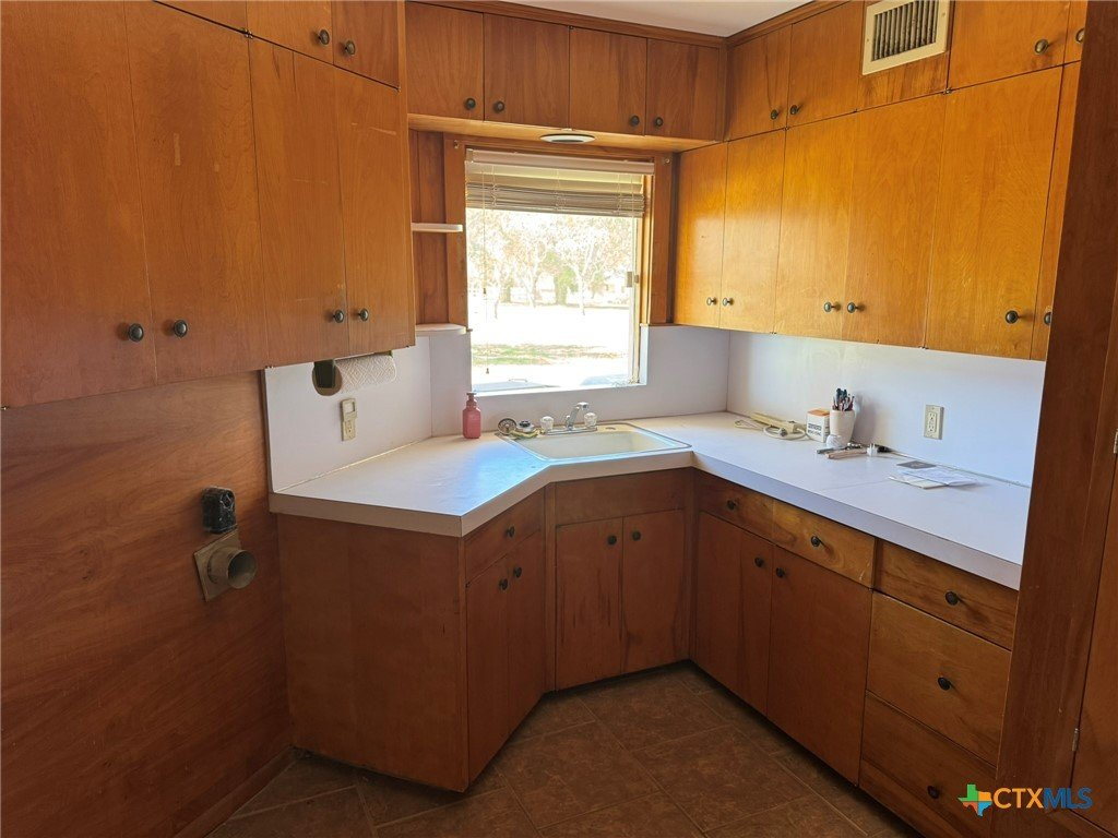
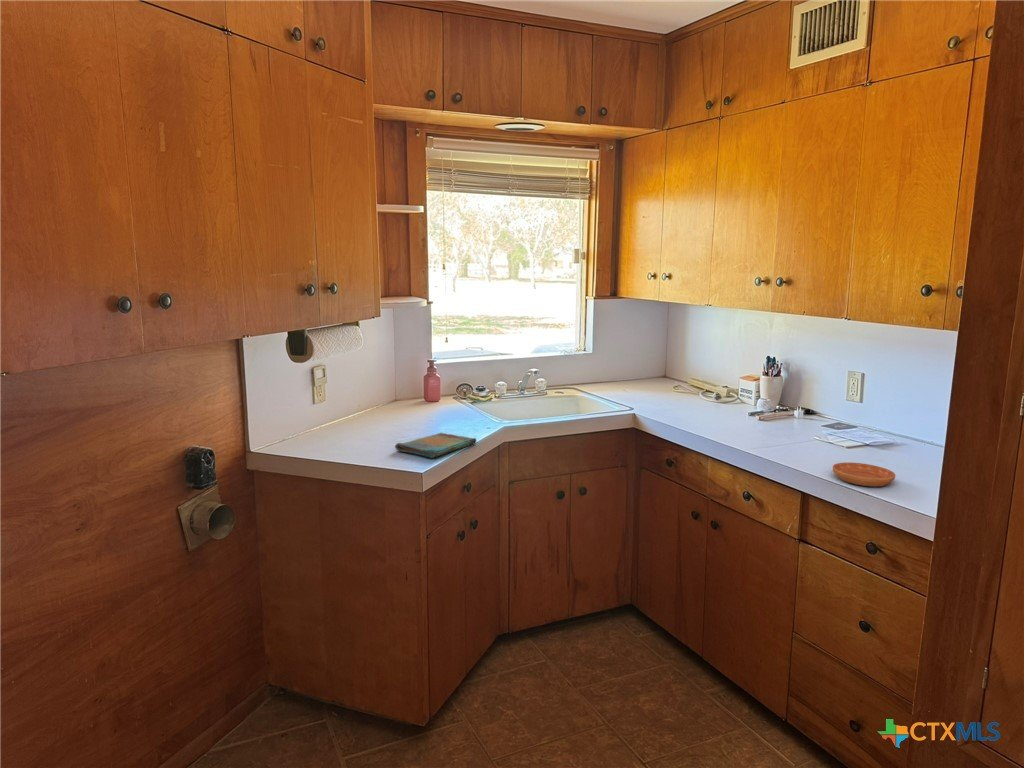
+ saucer [832,462,896,487]
+ dish towel [394,432,478,459]
